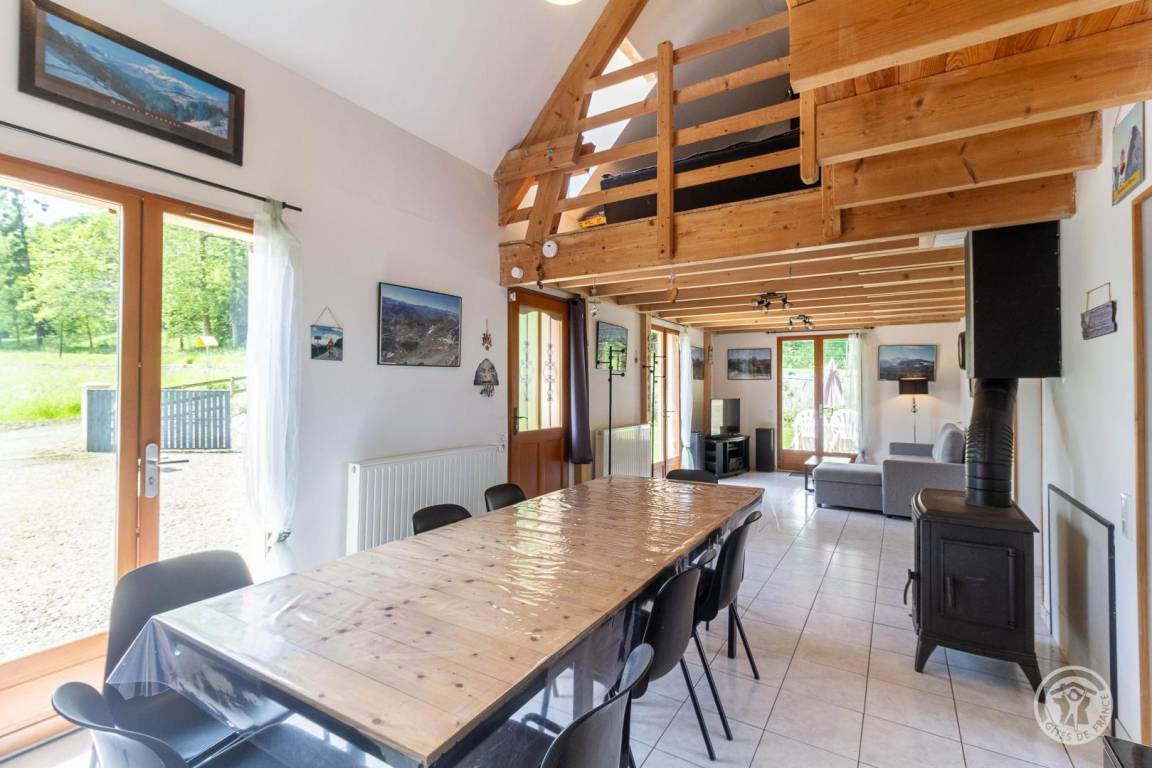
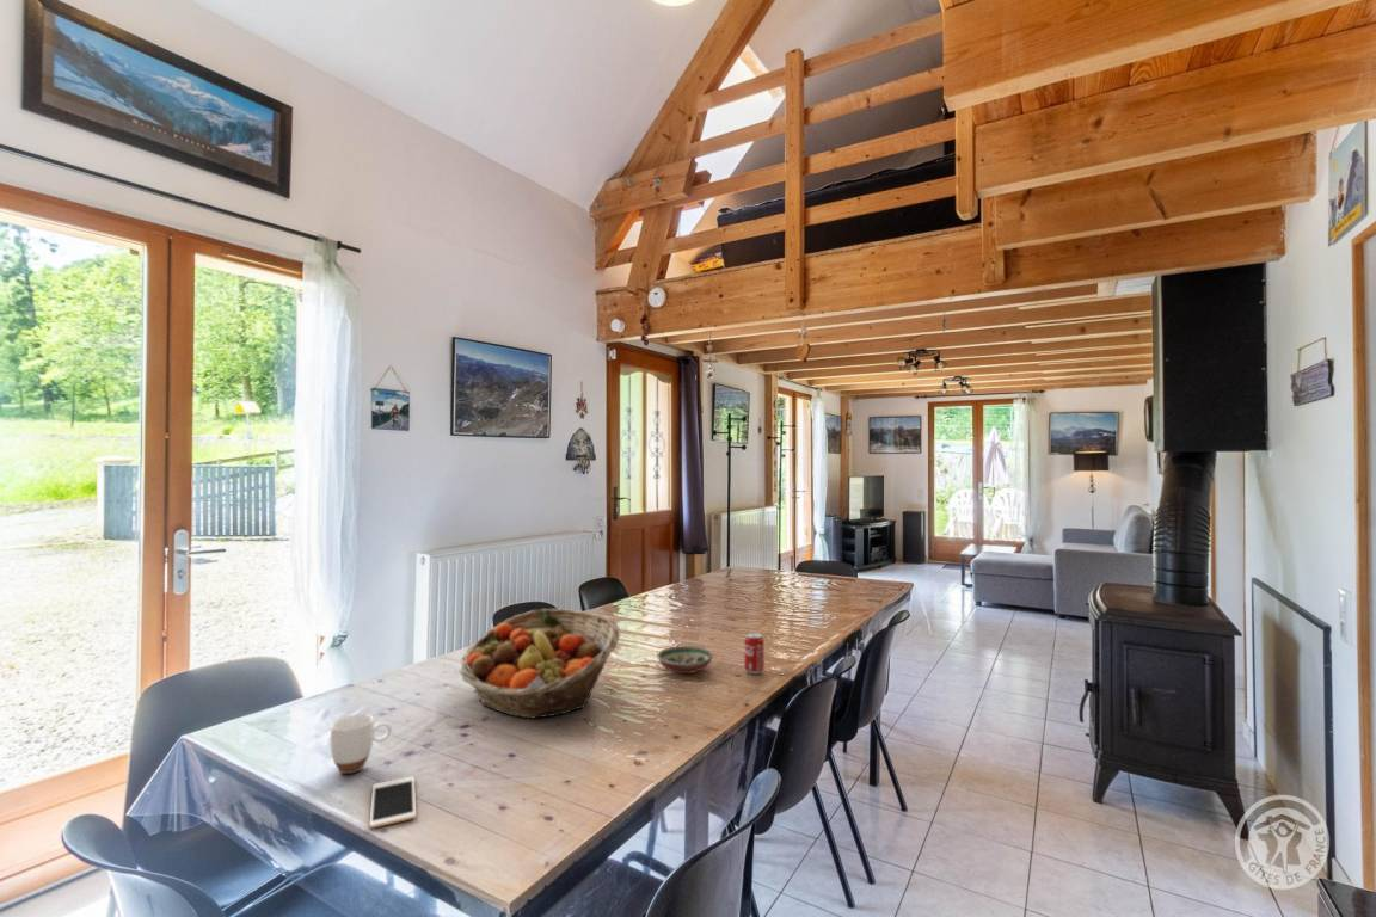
+ mug [330,713,392,775]
+ fruit basket [459,608,621,720]
+ decorative bowl [656,645,714,675]
+ cell phone [368,775,417,830]
+ beverage can [743,632,766,675]
